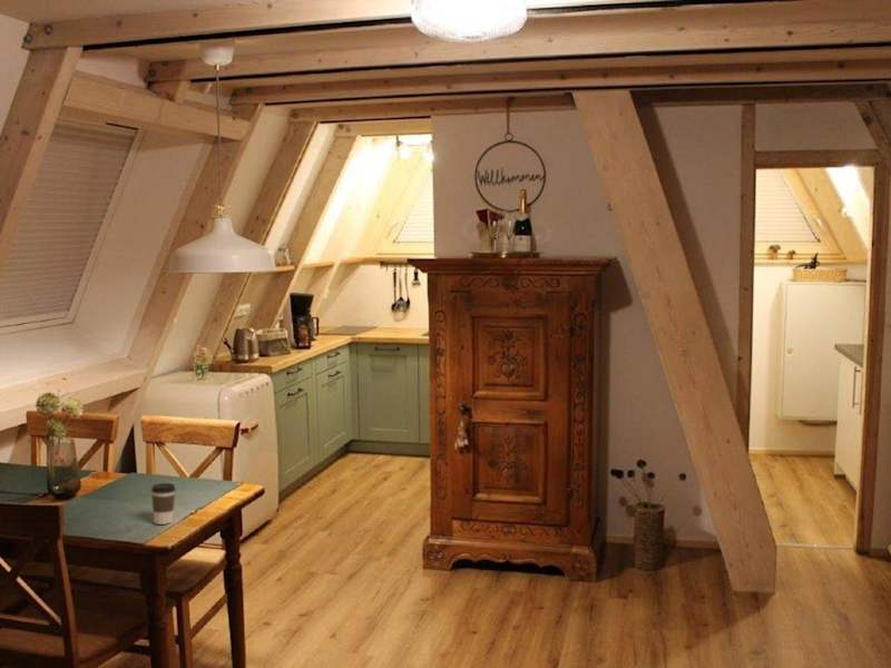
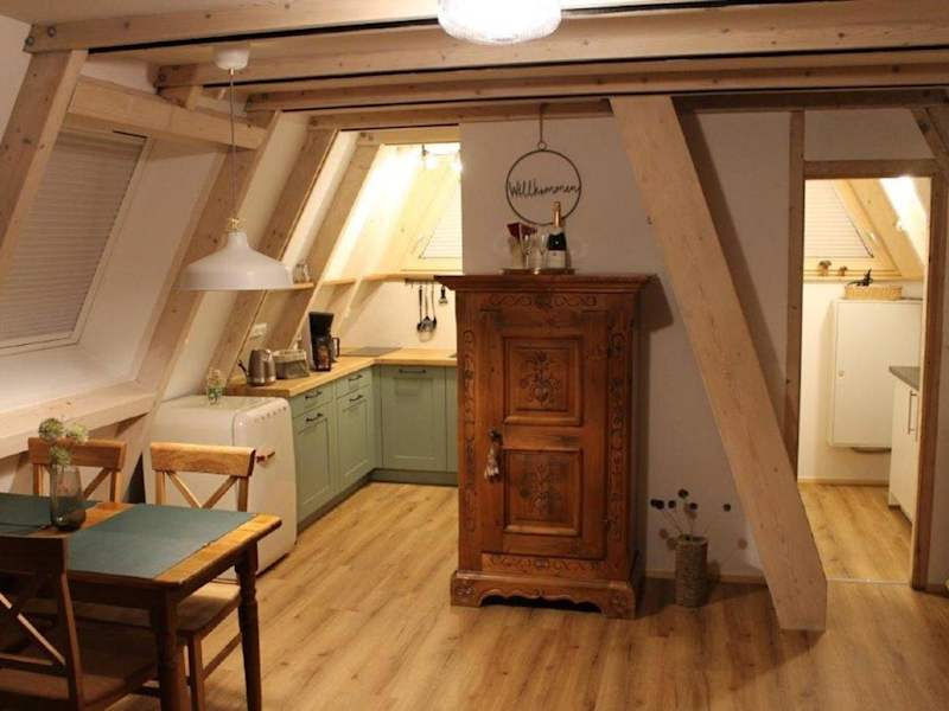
- coffee cup [150,482,177,525]
